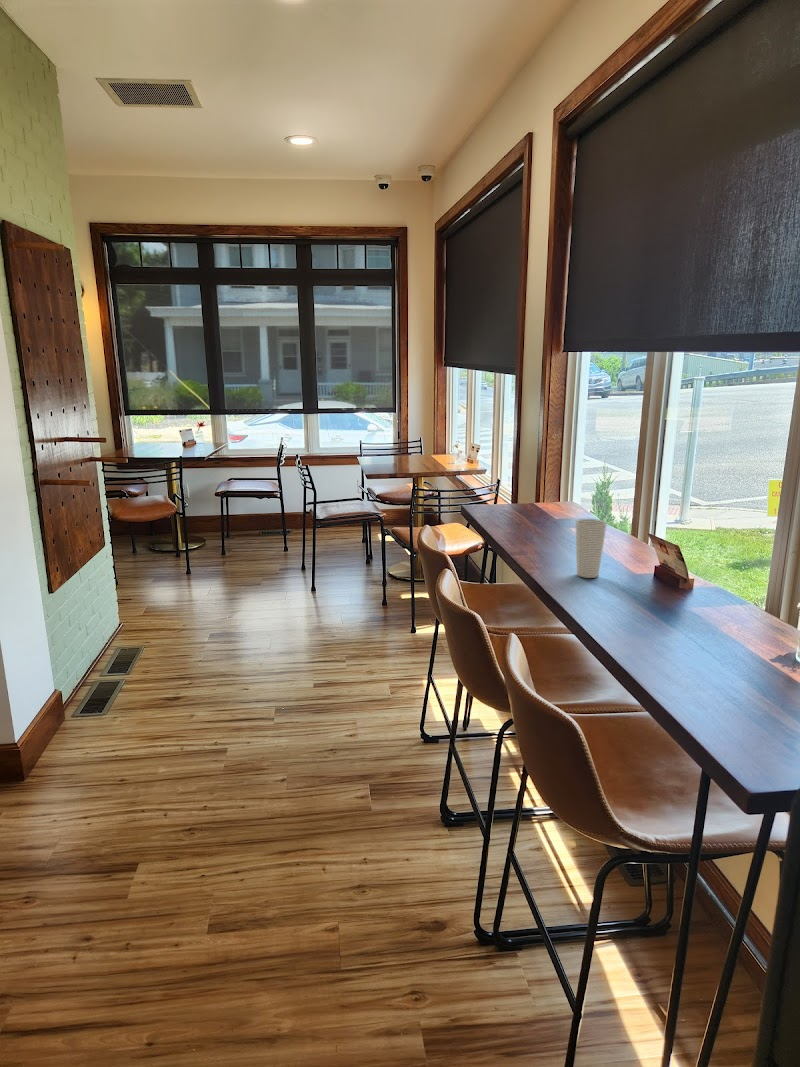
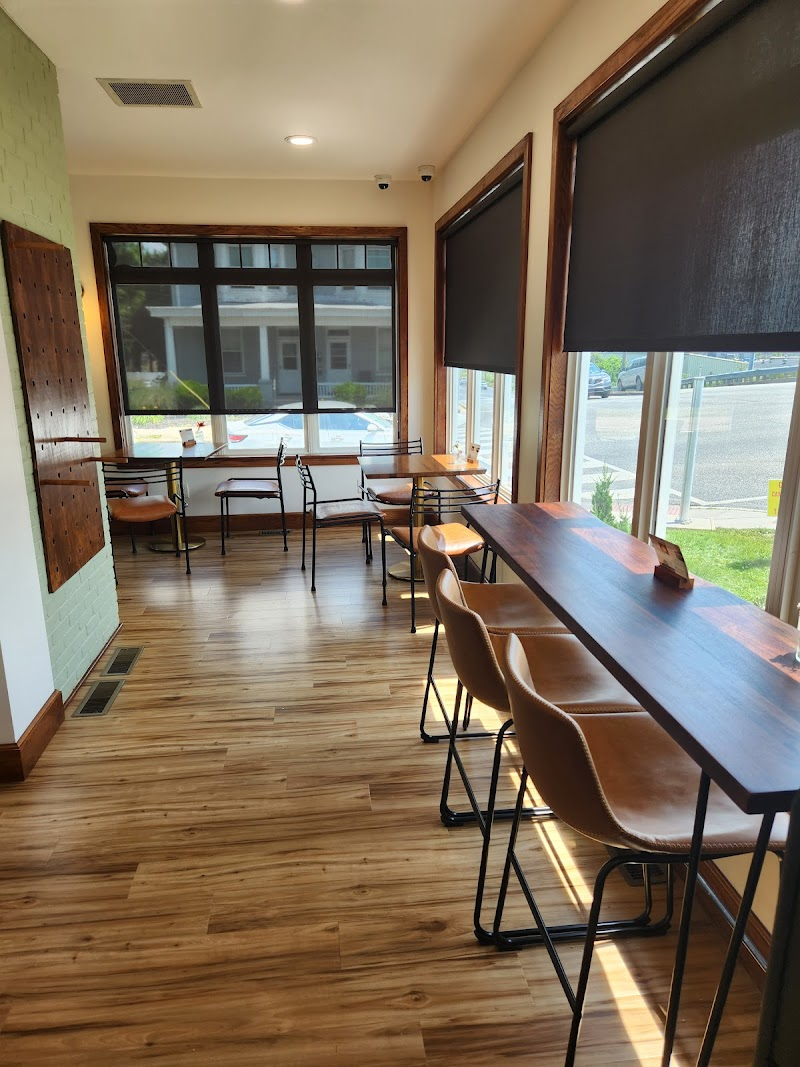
- cup [574,518,608,579]
